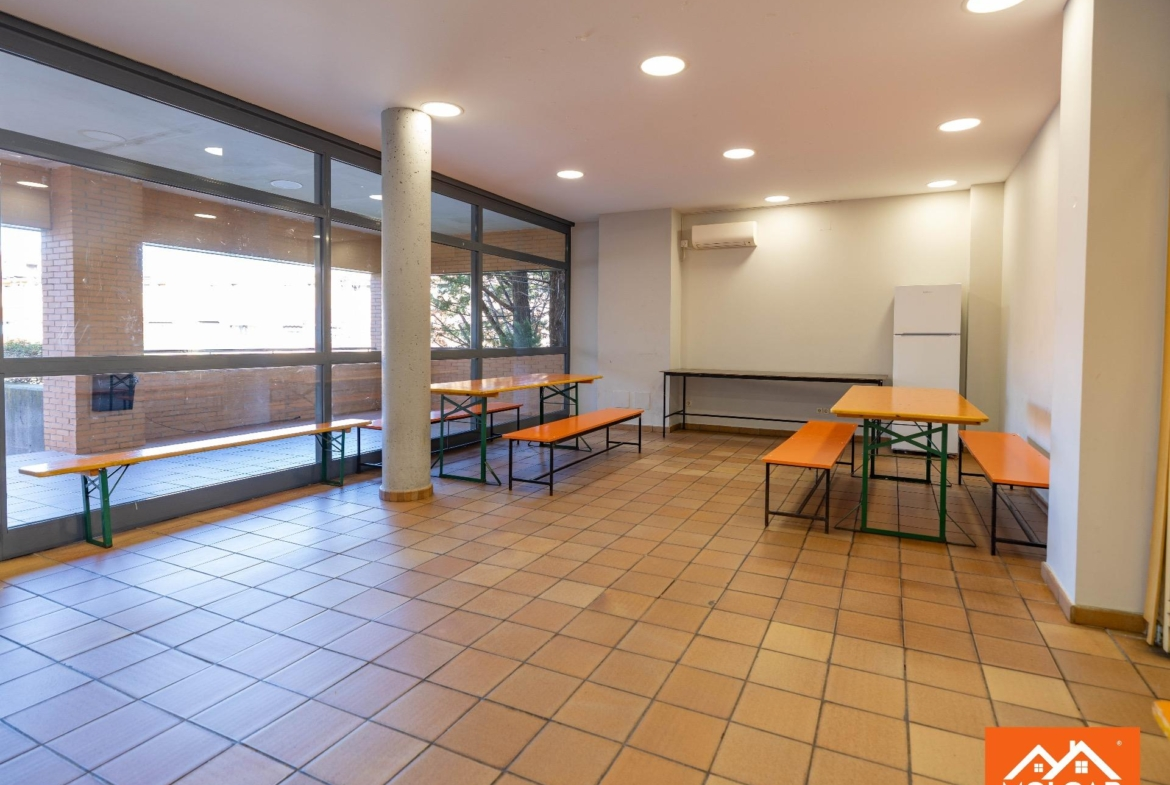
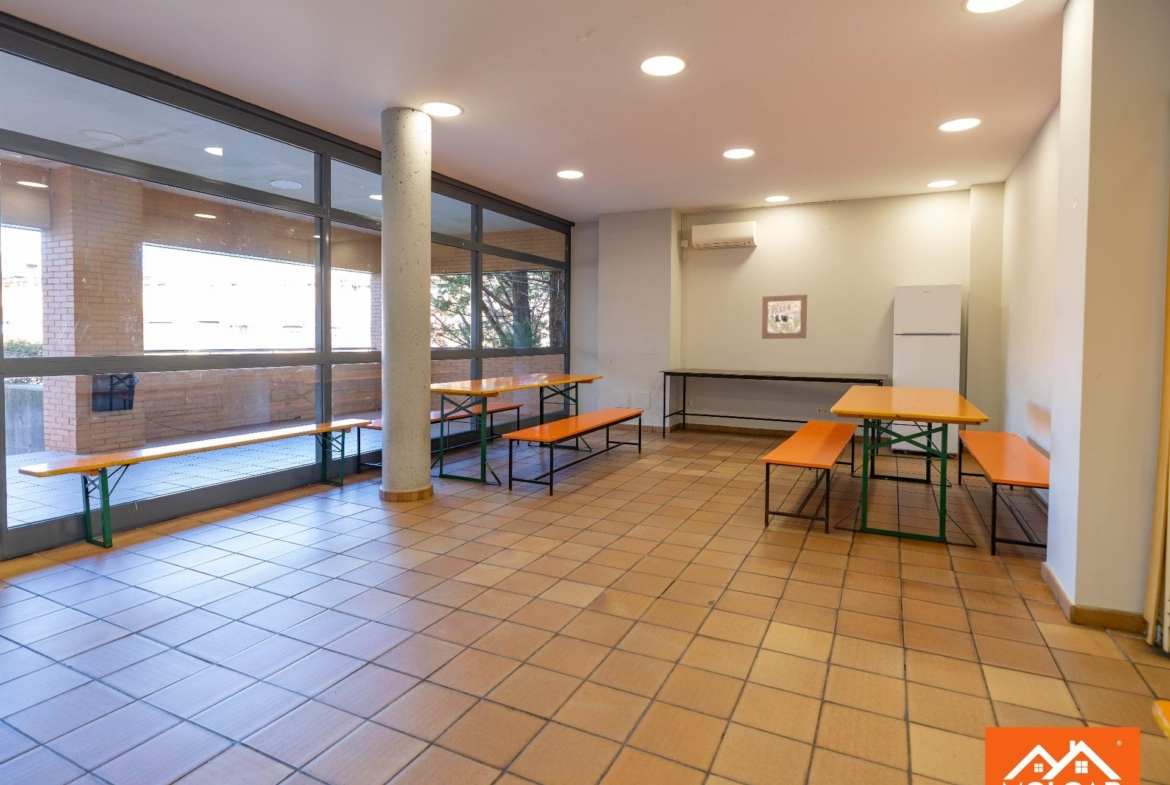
+ wall art [761,294,808,340]
